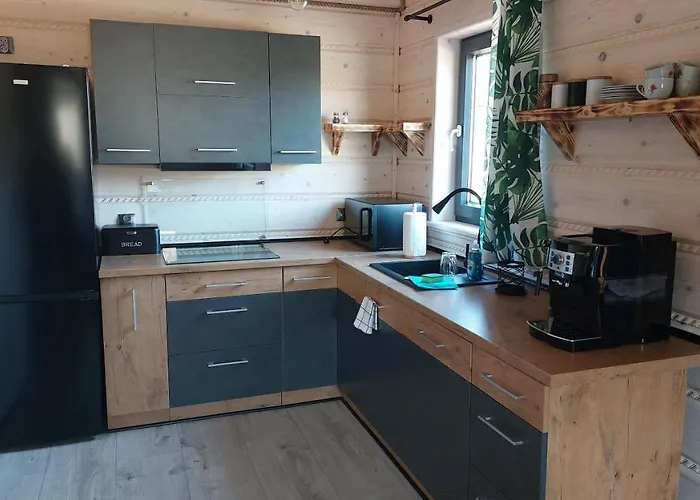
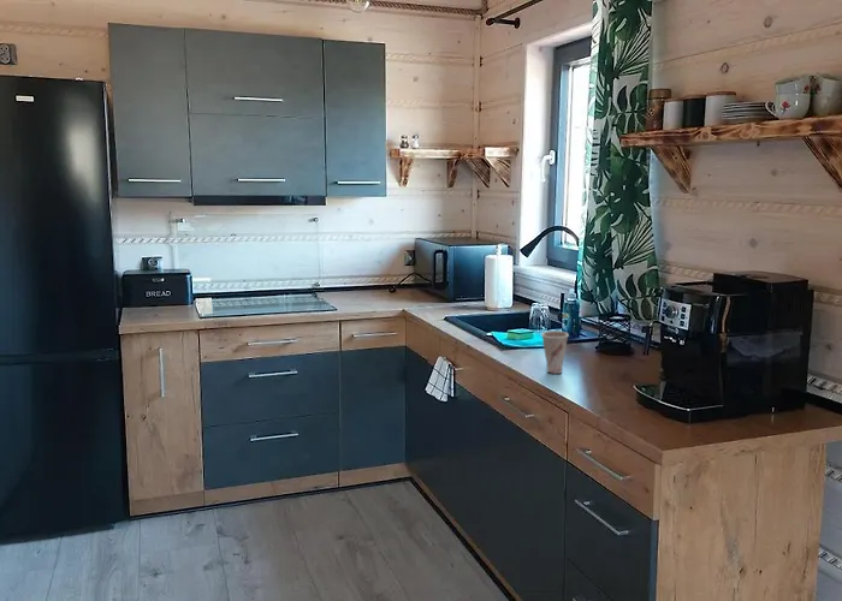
+ cup [540,329,570,375]
